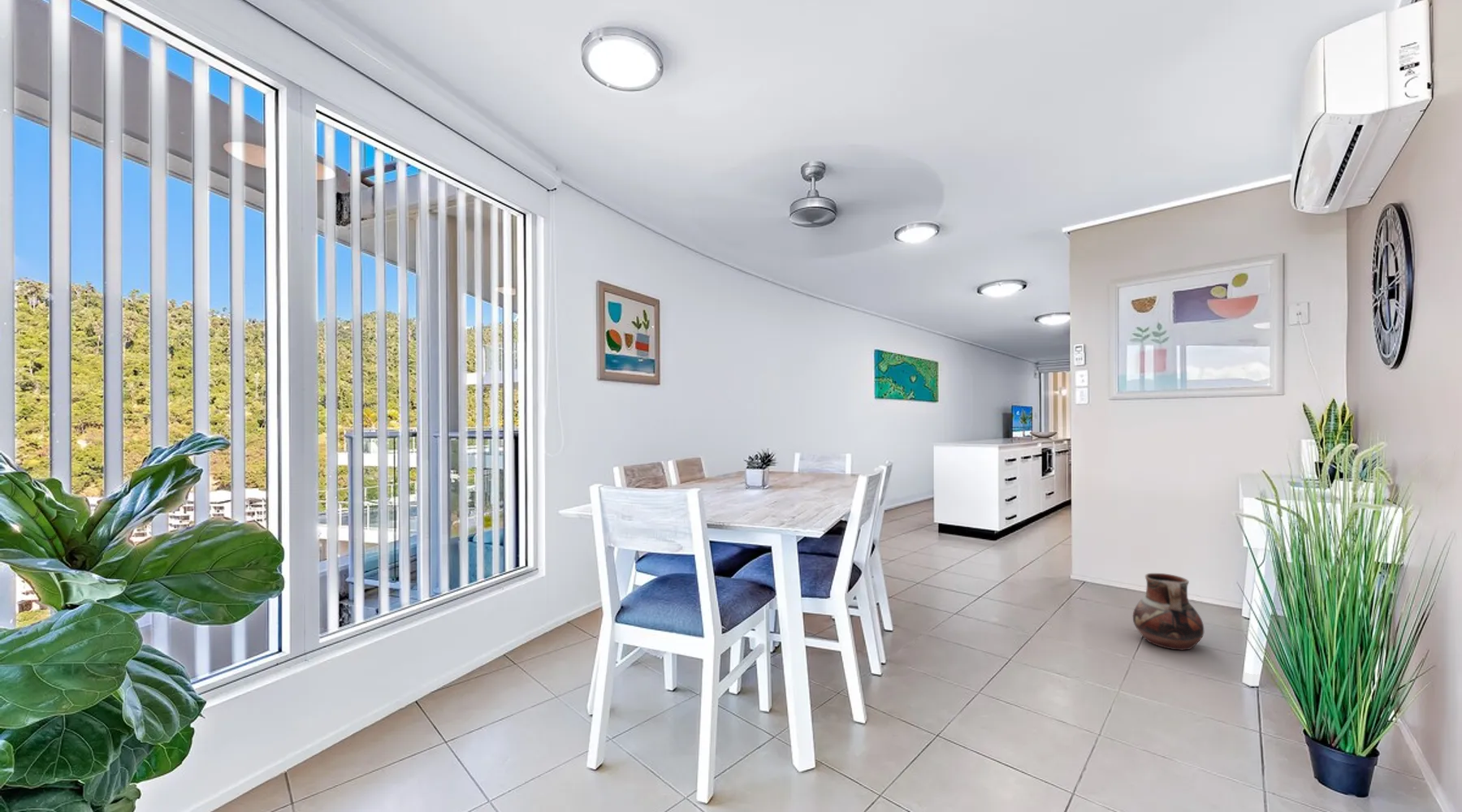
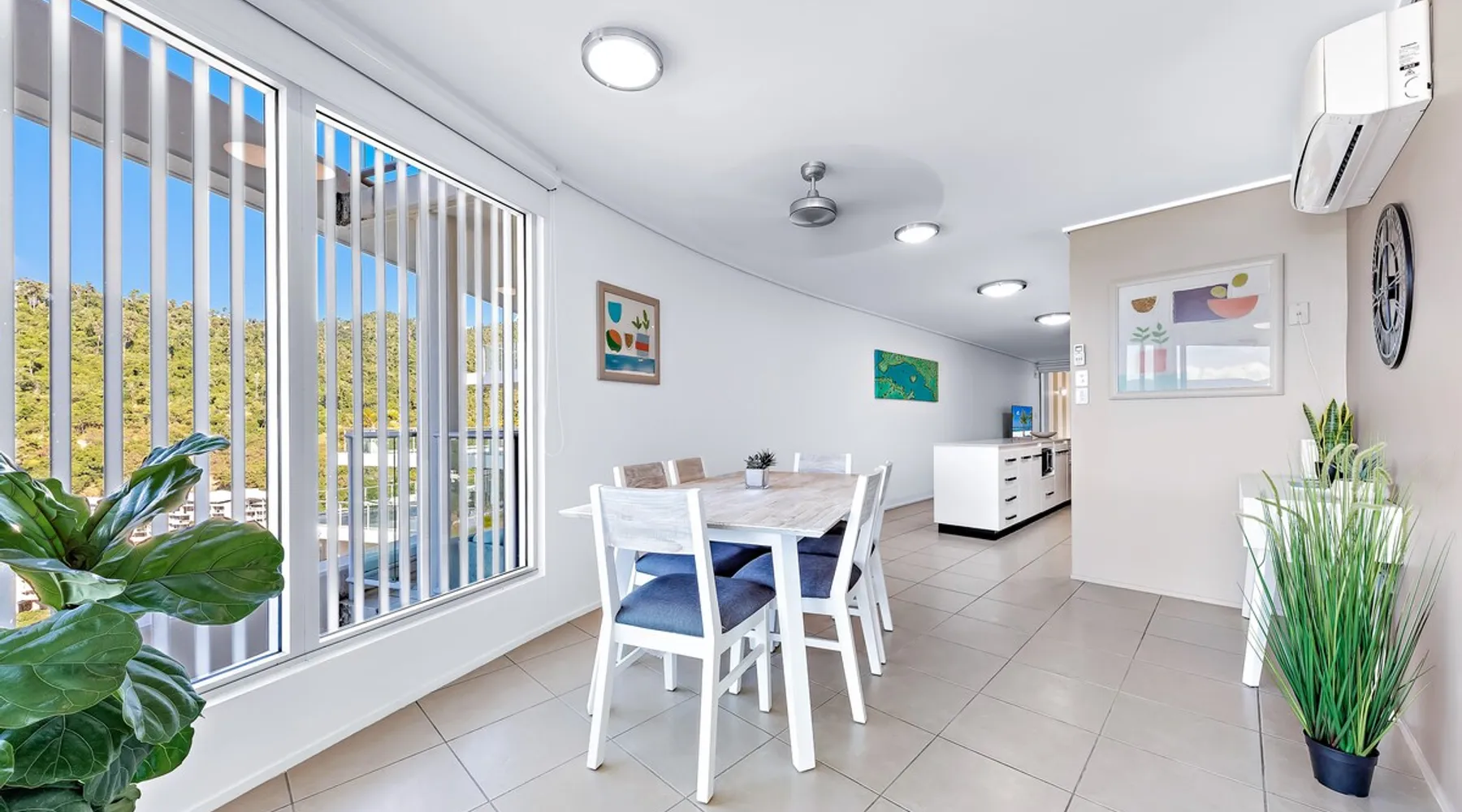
- ceramic pot [1132,572,1205,651]
